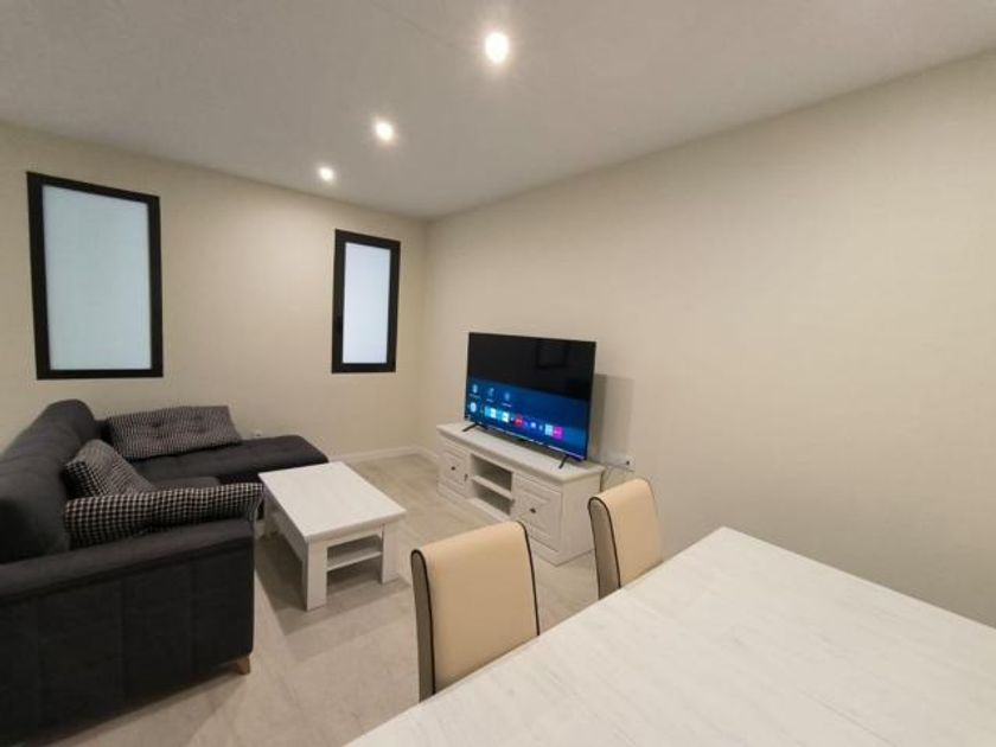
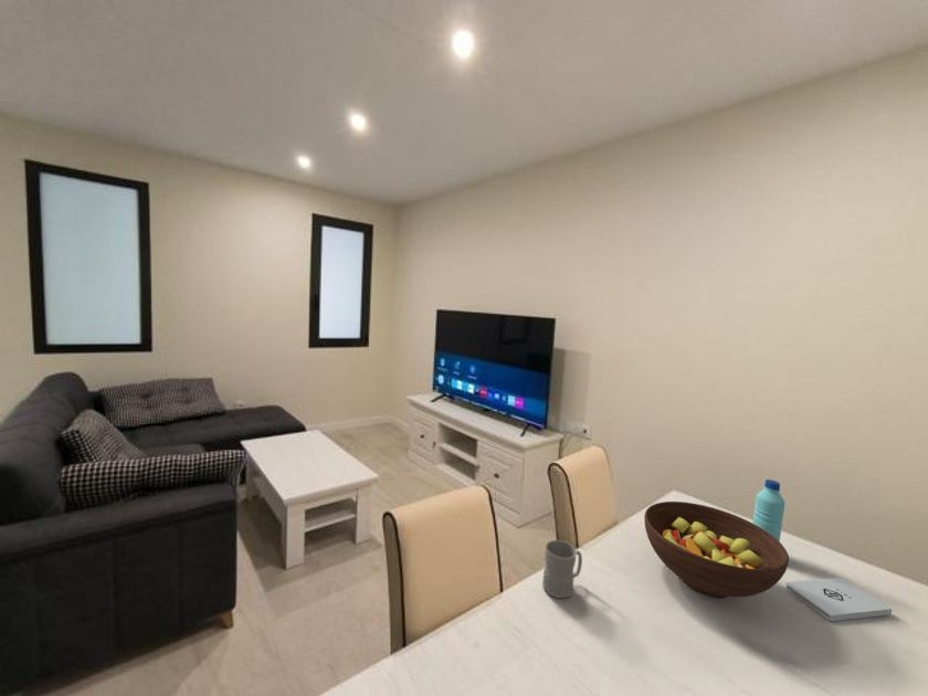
+ notepad [784,577,893,622]
+ water bottle [751,478,785,541]
+ mug [541,539,583,599]
+ fruit bowl [643,500,790,600]
